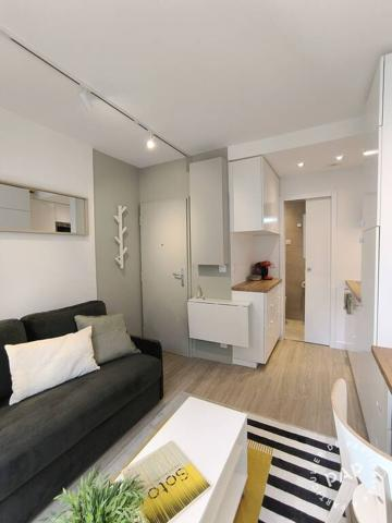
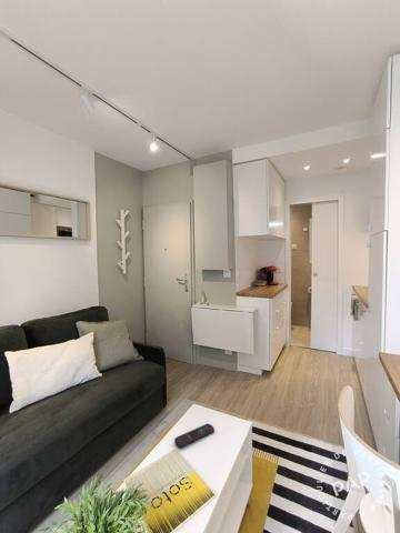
+ remote control [173,423,216,450]
